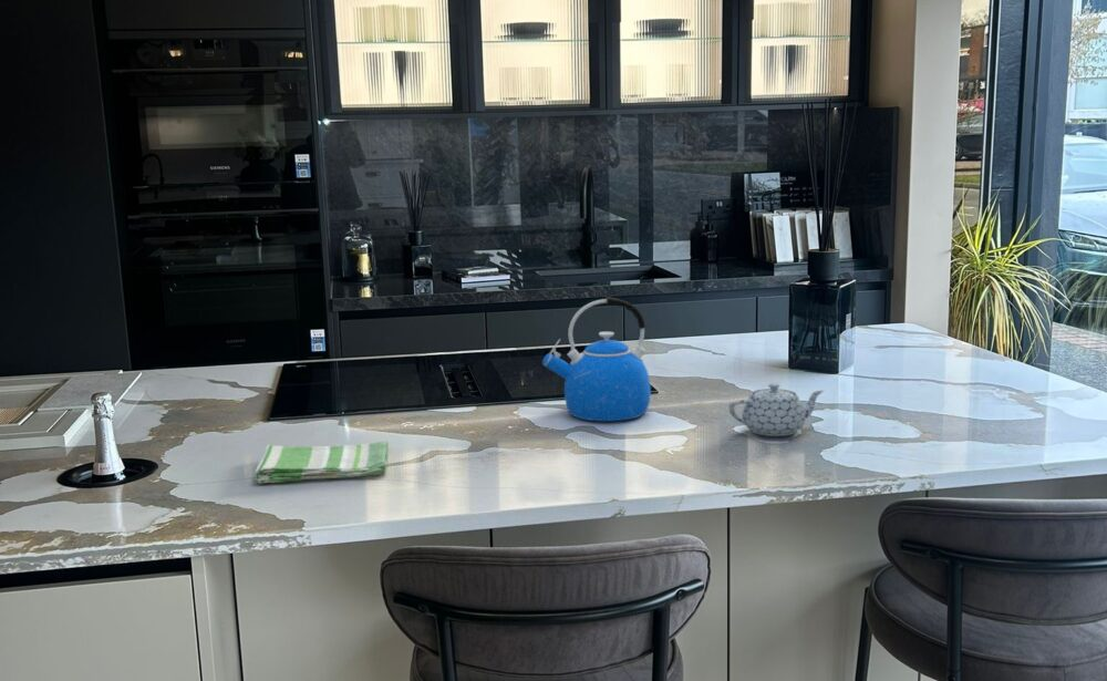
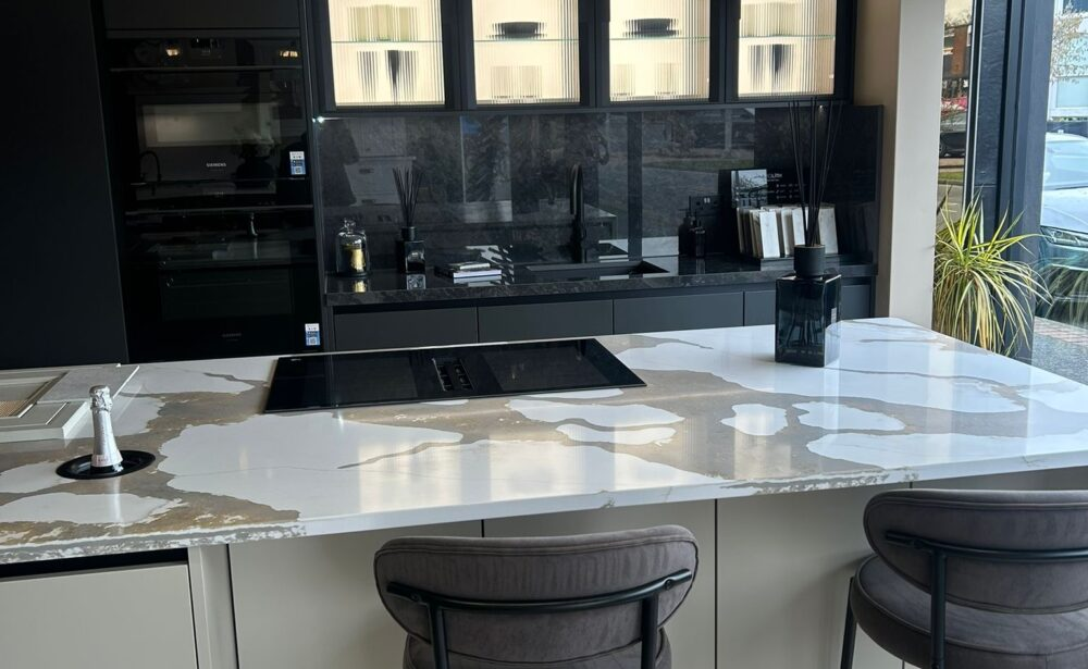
- dish towel [255,441,390,485]
- teapot [727,382,825,437]
- kettle [541,296,652,422]
